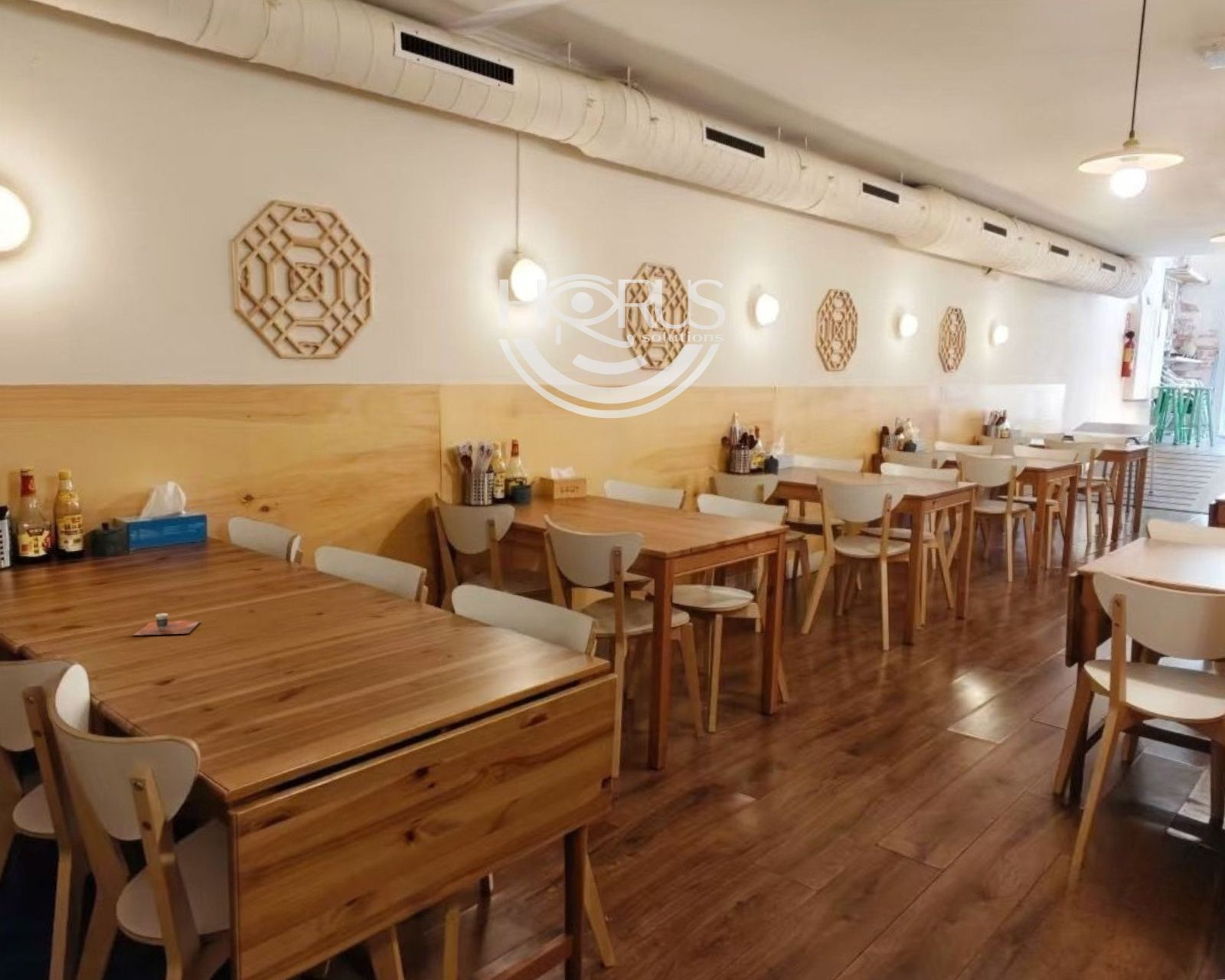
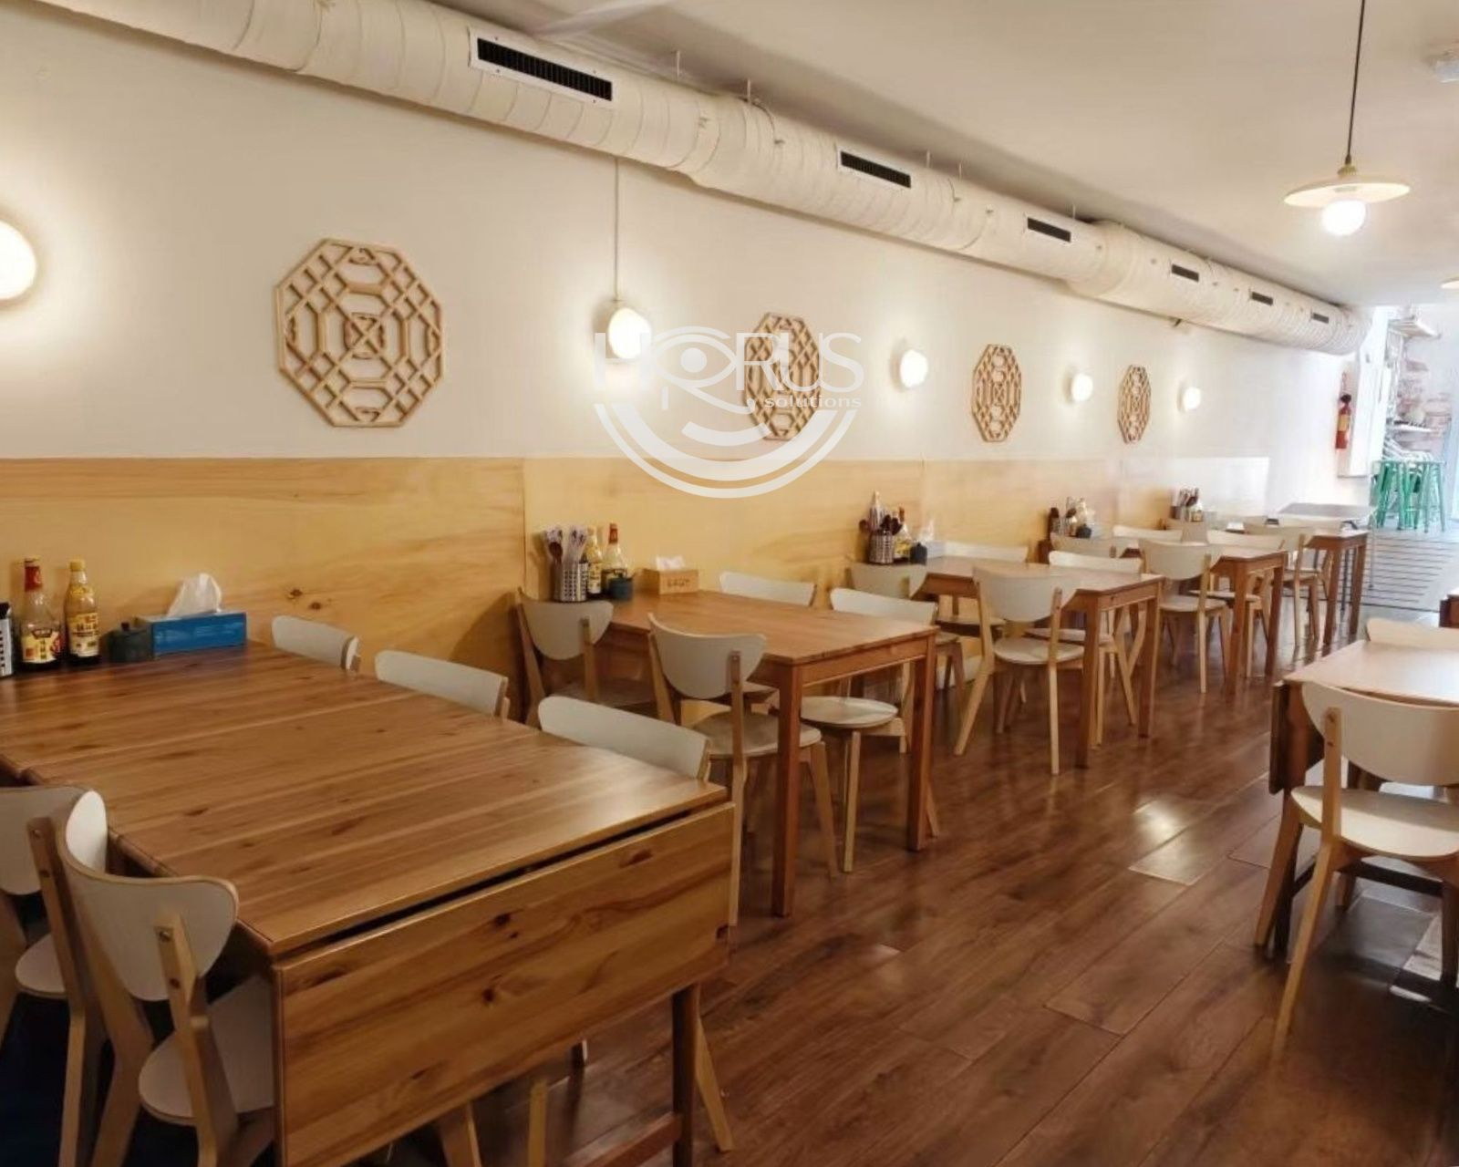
- cup [132,612,201,636]
